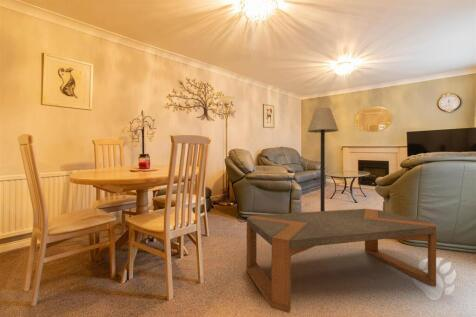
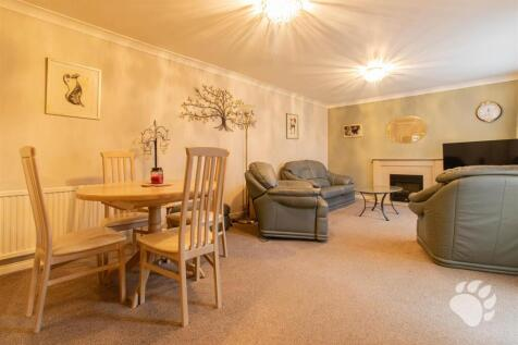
- coffee table [246,208,437,314]
- floor lamp [307,107,339,211]
